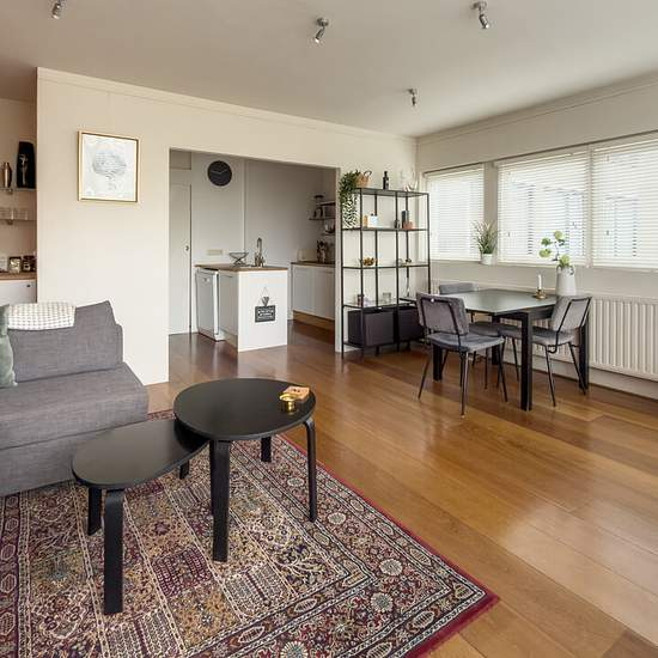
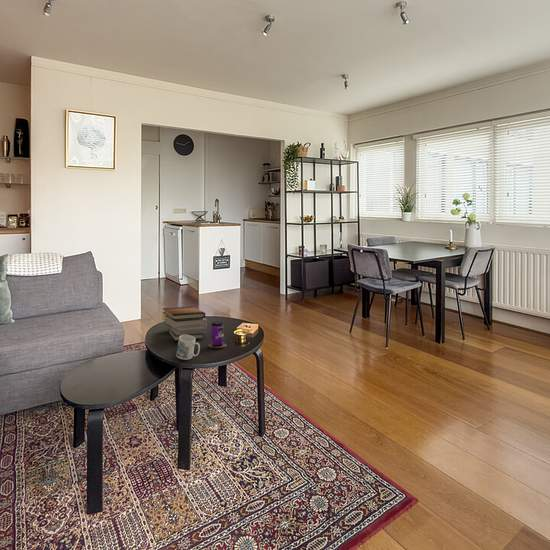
+ book stack [162,305,208,342]
+ beverage can [207,321,228,349]
+ mug [175,335,201,361]
